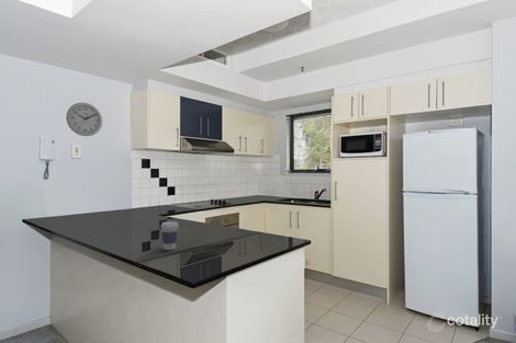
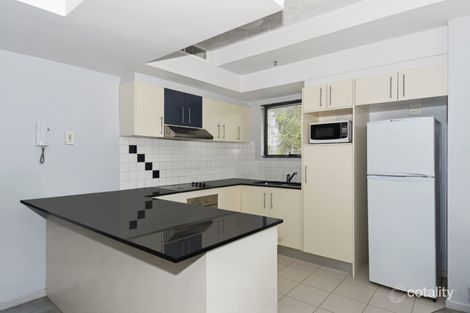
- wall clock [65,102,103,137]
- coffee cup [159,220,179,251]
